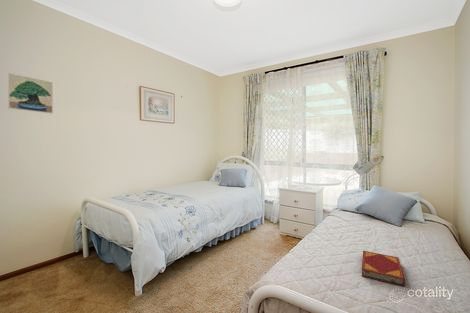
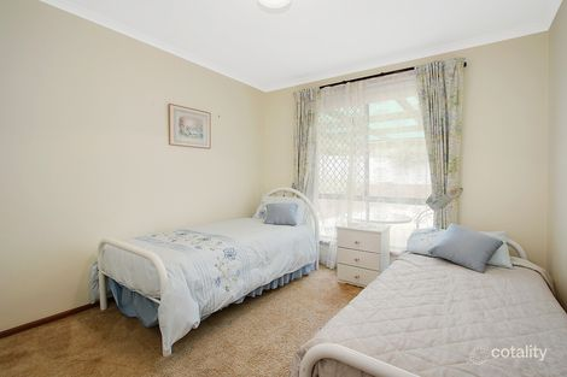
- hardback book [361,250,406,287]
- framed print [7,72,54,115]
